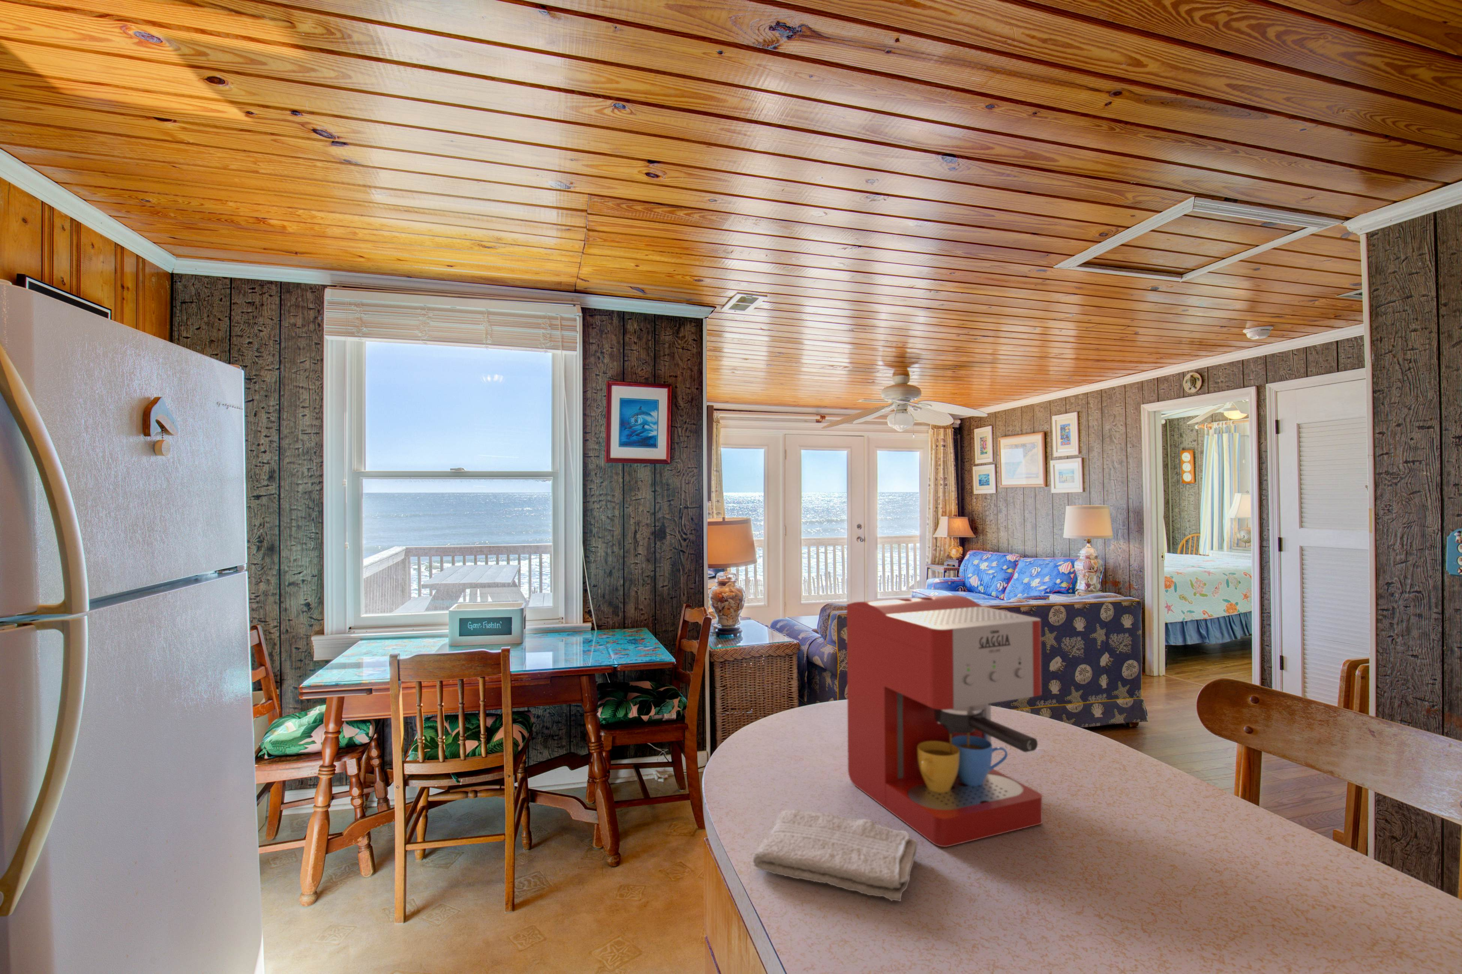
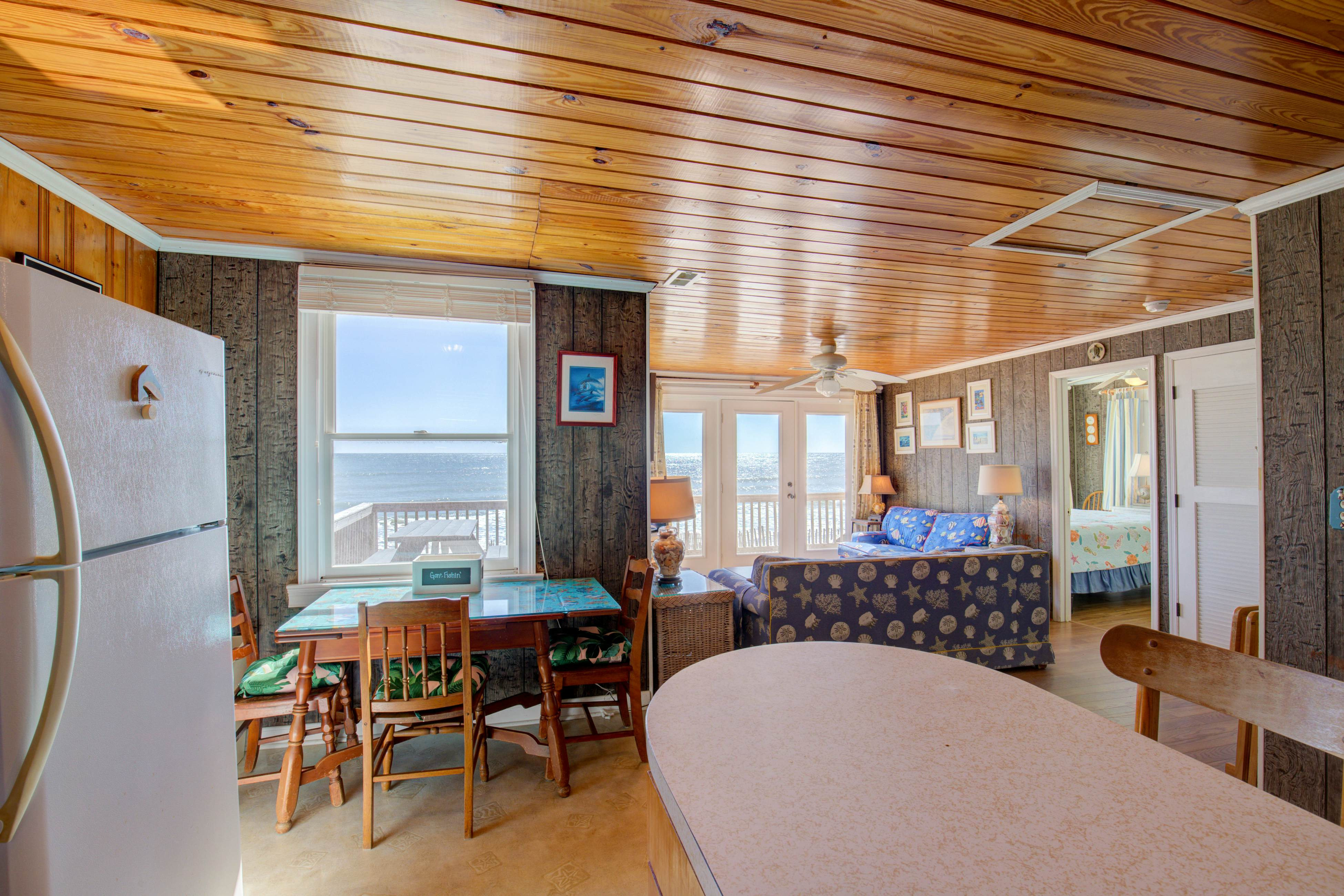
- washcloth [753,809,918,901]
- coffee maker [846,595,1043,848]
